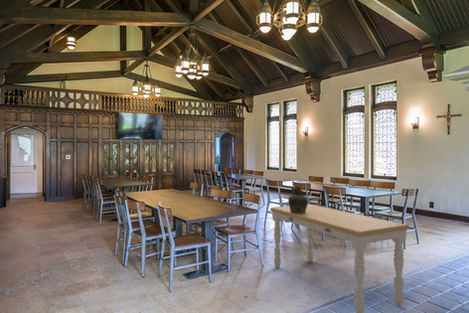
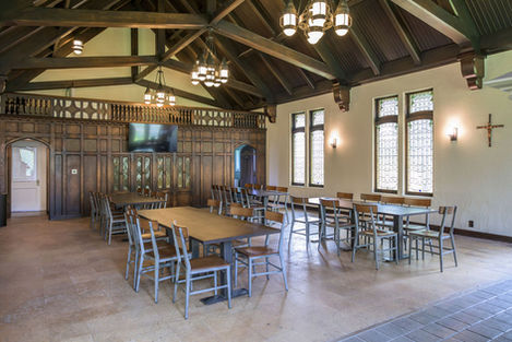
- ceramic jug [287,186,309,213]
- dining table [269,203,410,313]
